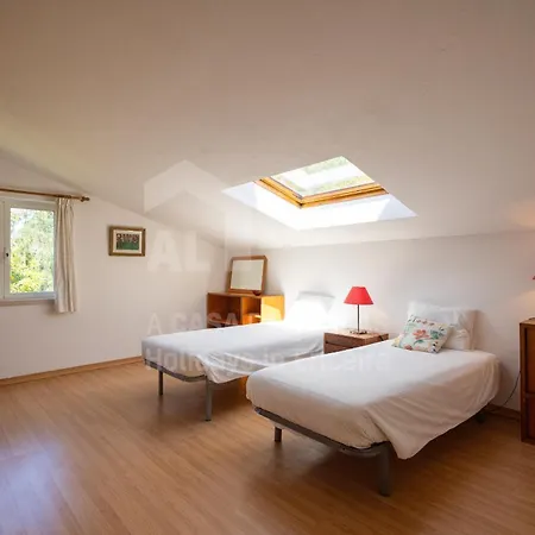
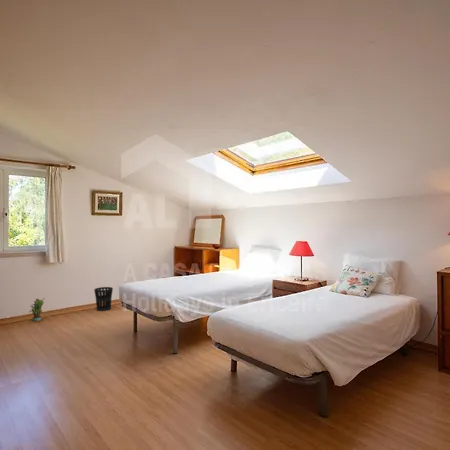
+ wastebasket [93,286,114,312]
+ potted plant [28,297,45,322]
